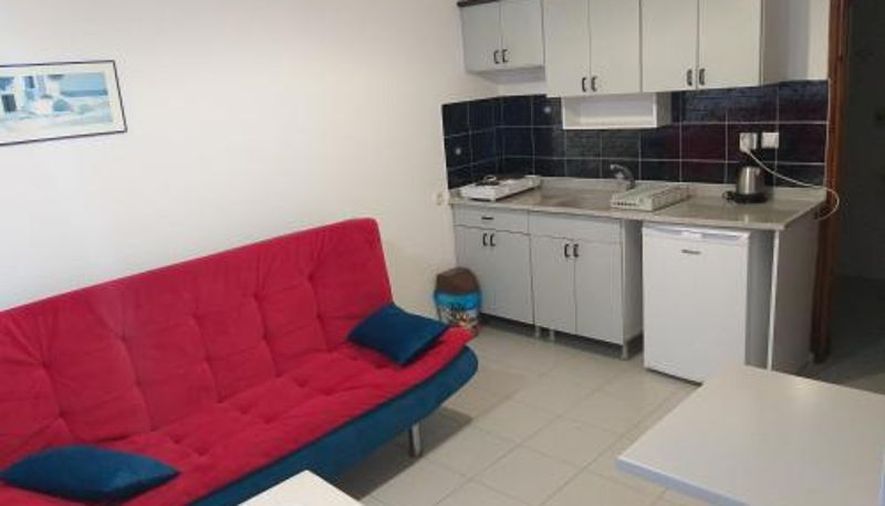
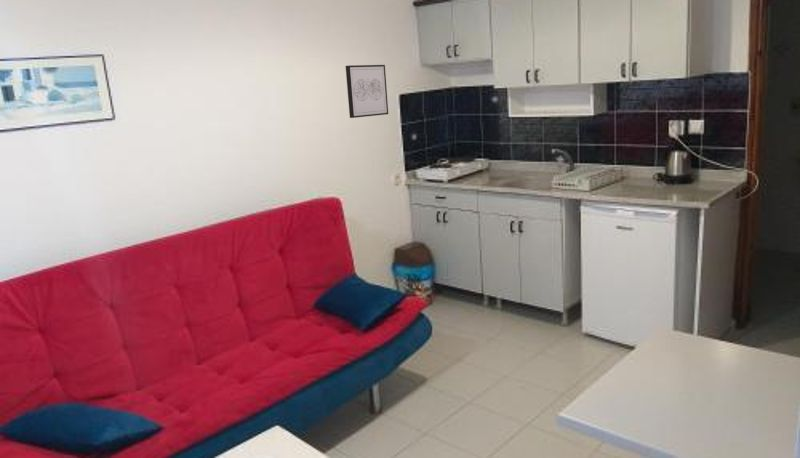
+ wall art [345,64,389,119]
